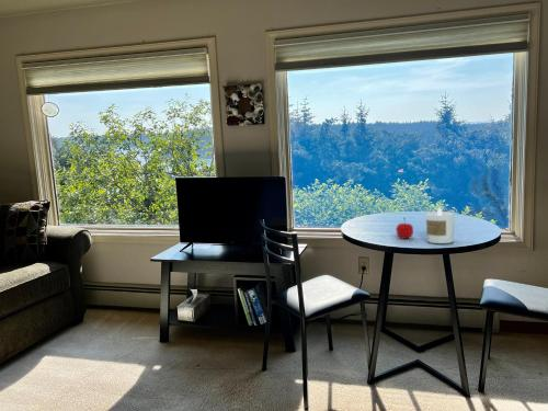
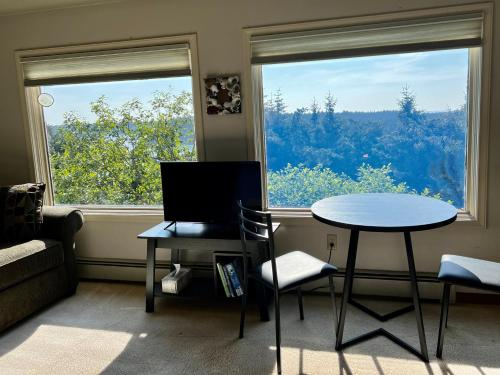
- candle [424,207,456,244]
- fruit [395,216,414,240]
